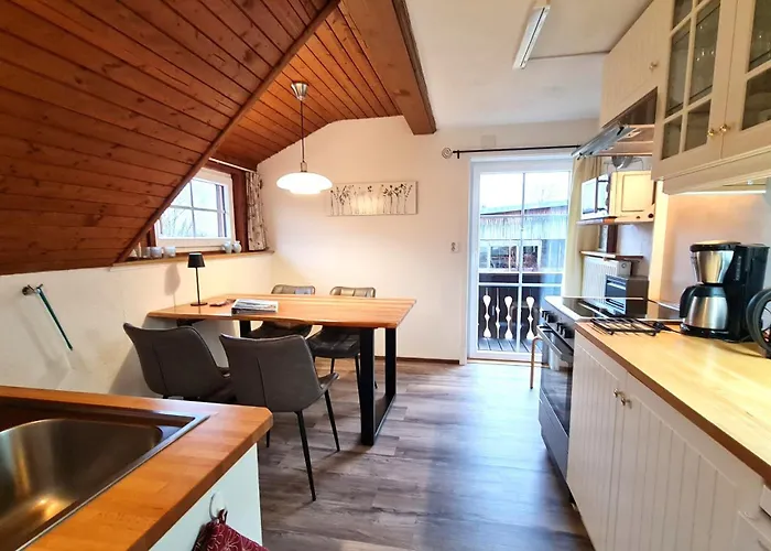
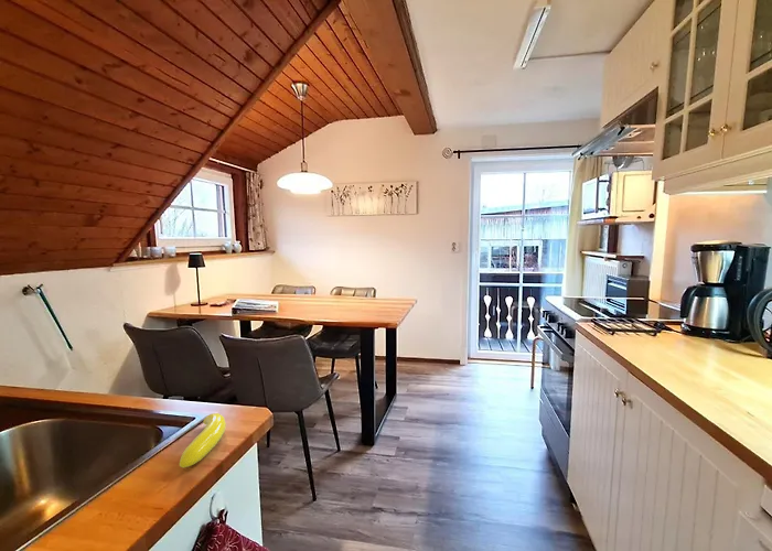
+ banana [178,412,227,468]
